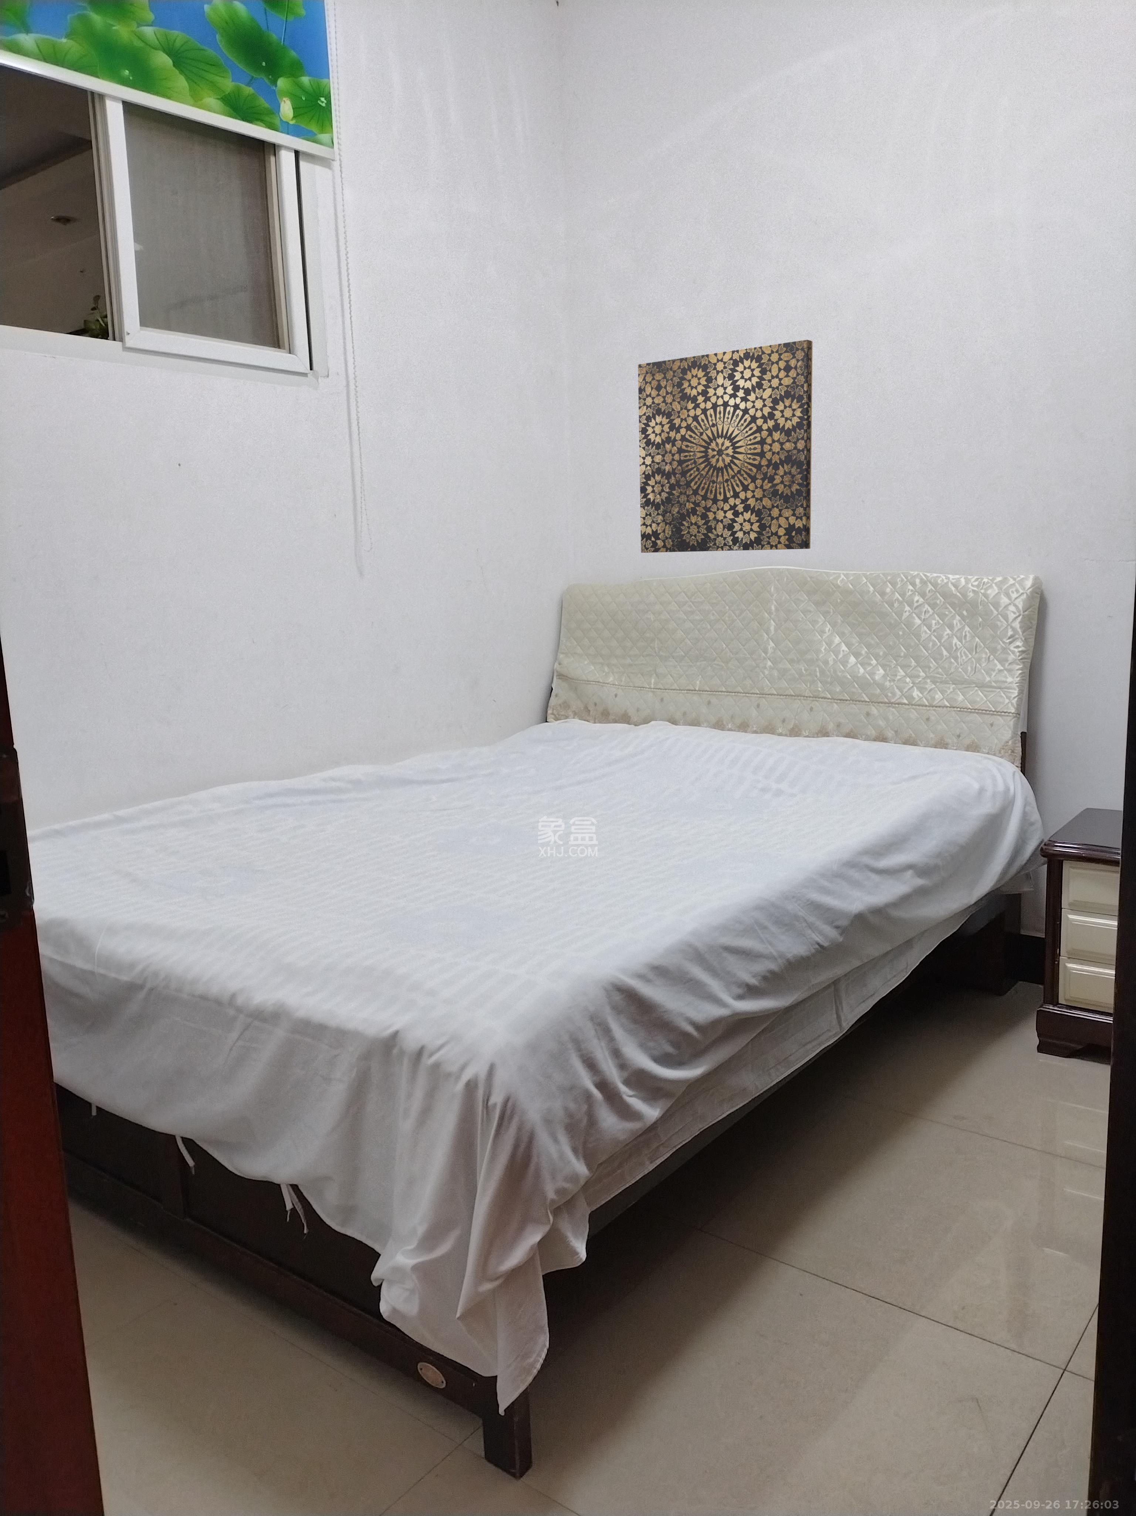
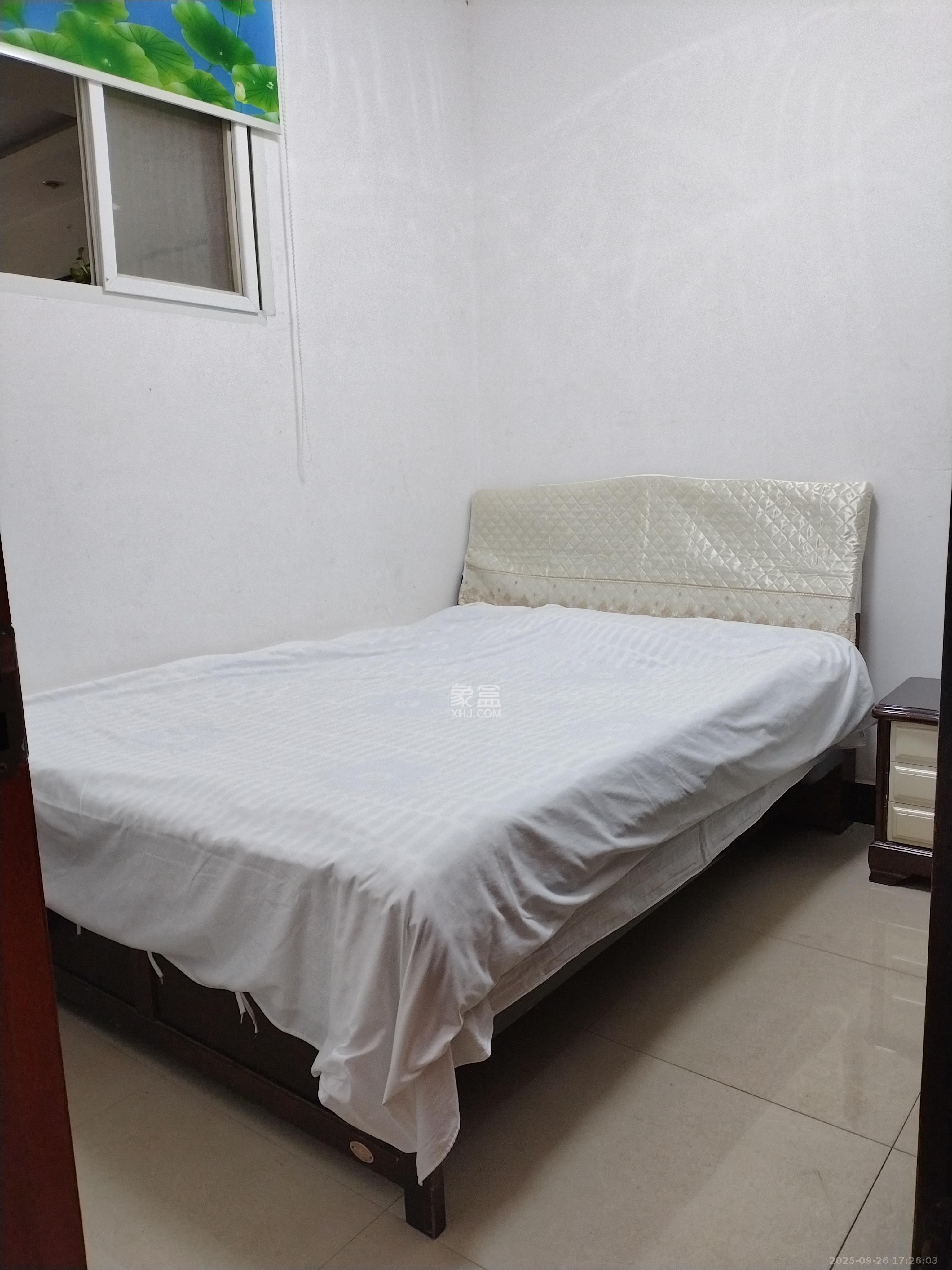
- wall art [637,339,813,553]
